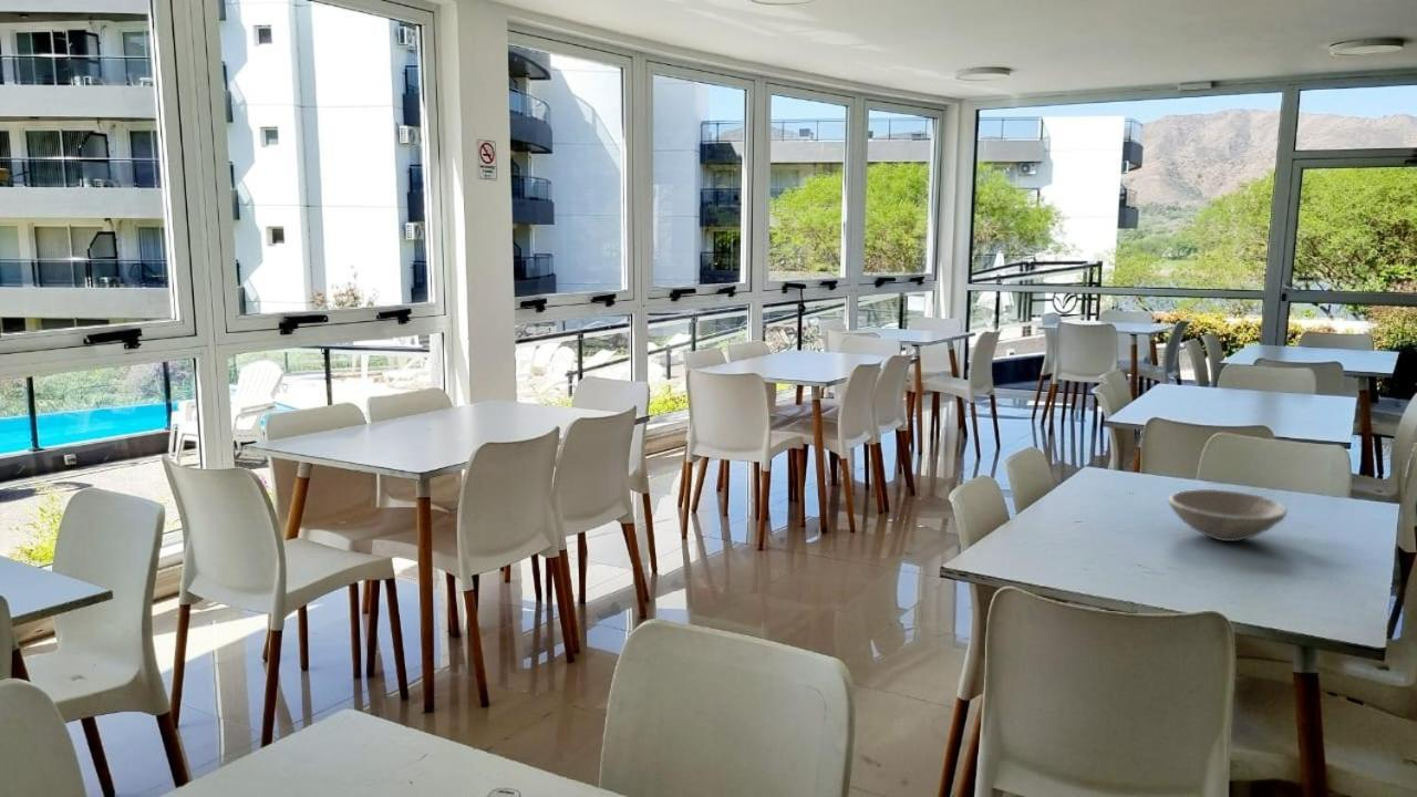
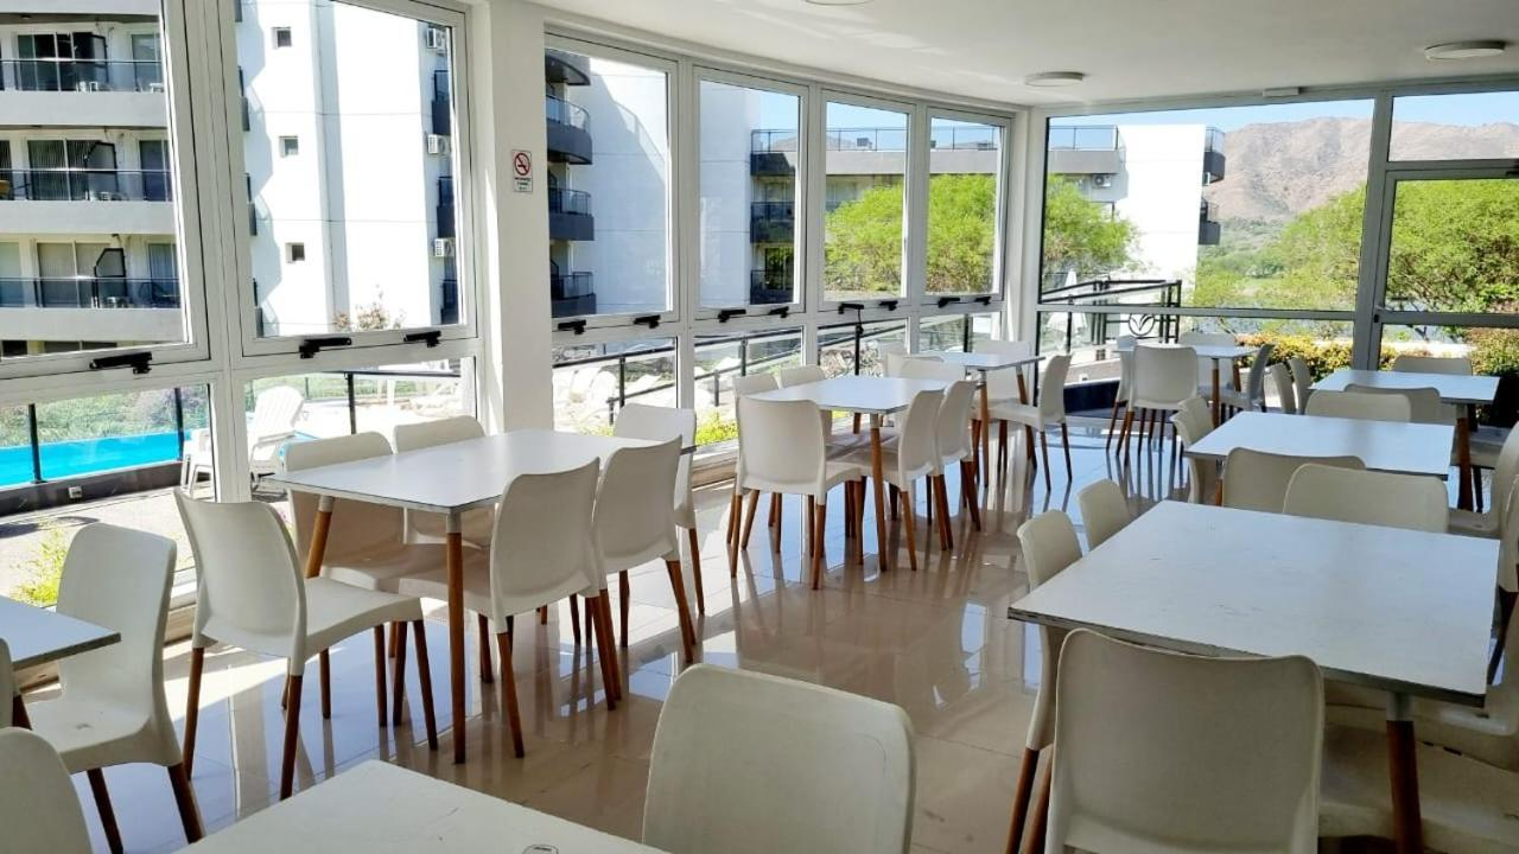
- bowl [1167,488,1289,542]
